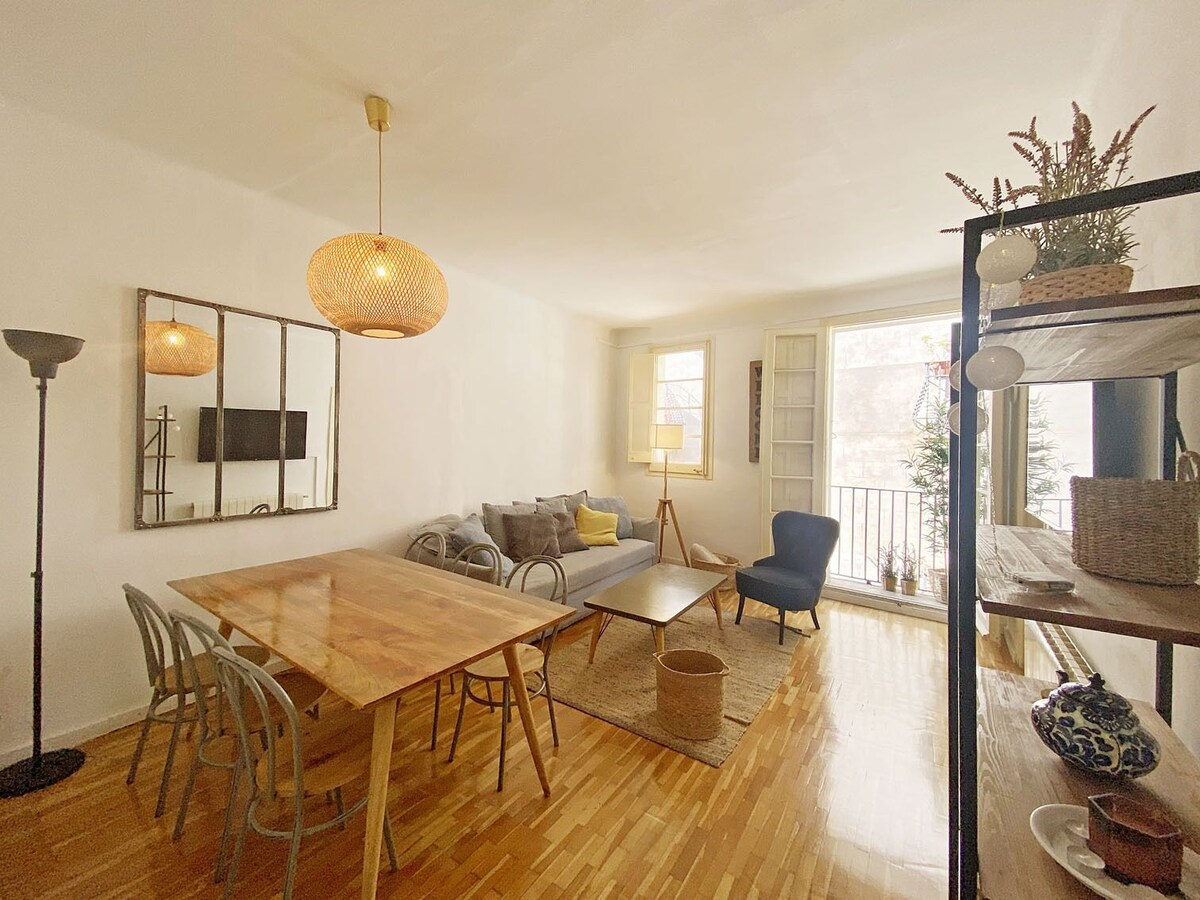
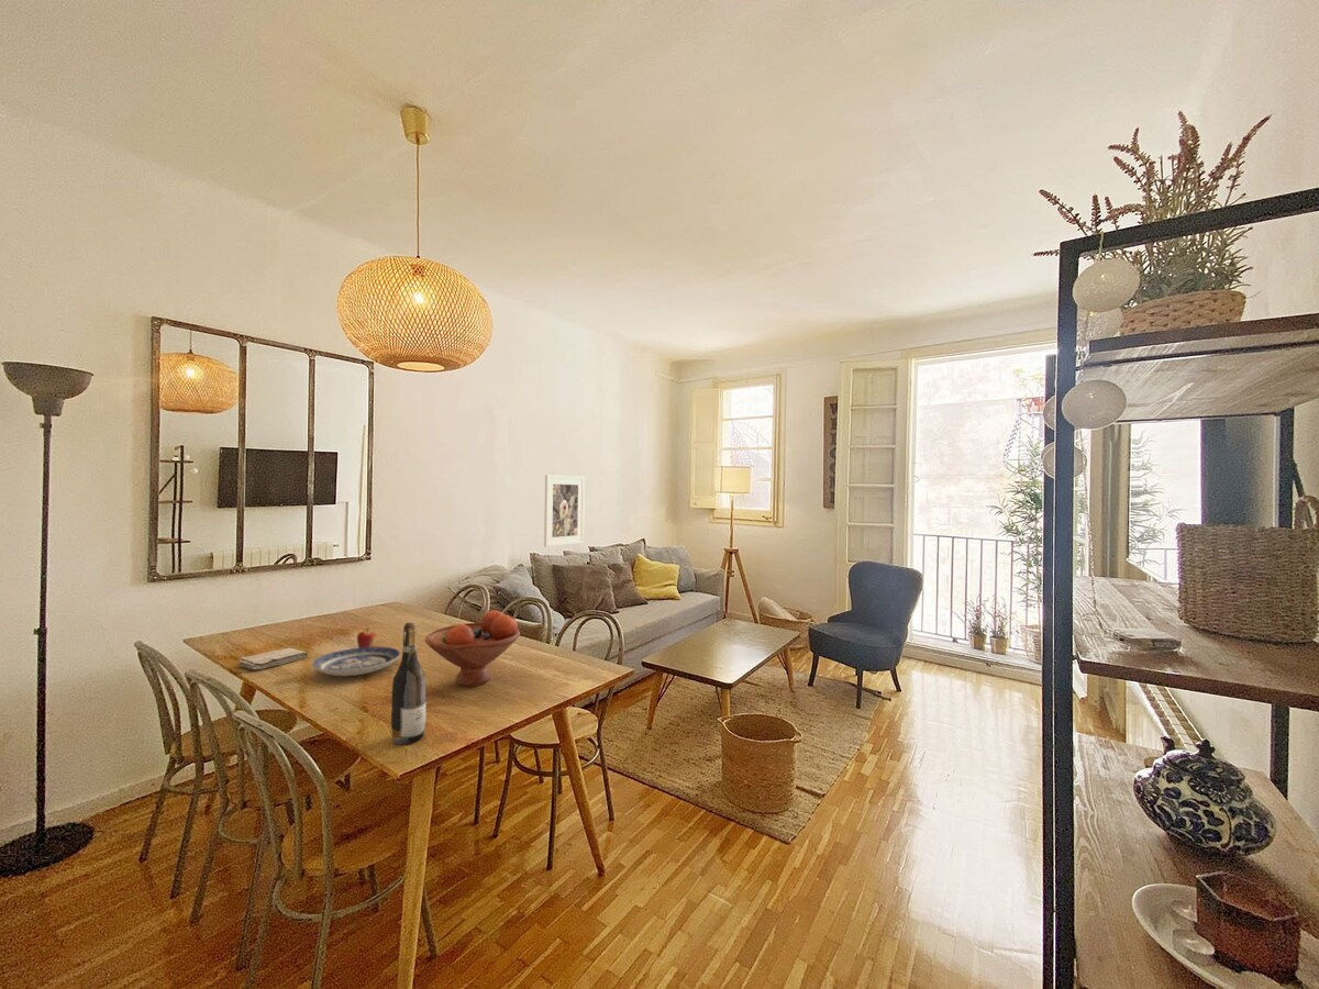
+ wine bottle [390,621,426,745]
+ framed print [543,474,586,548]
+ washcloth [237,647,309,671]
+ fruit [356,624,377,648]
+ plate [311,646,401,677]
+ fruit bowl [424,609,521,687]
